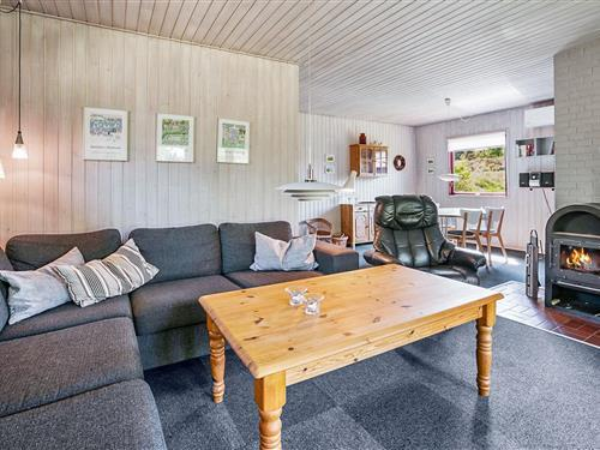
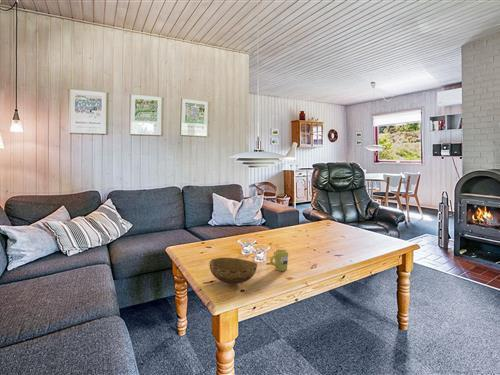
+ bowl [209,257,258,284]
+ mug [269,248,289,272]
